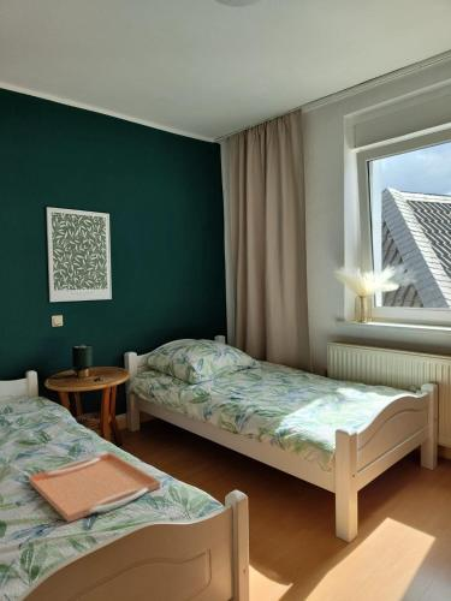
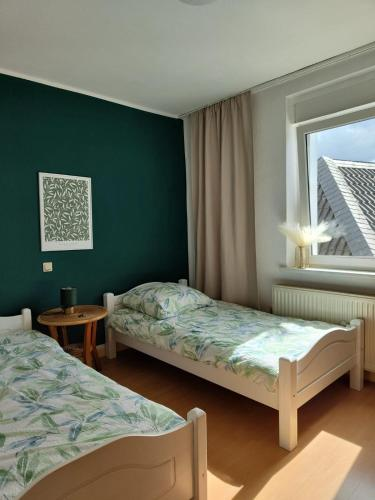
- serving tray [28,452,161,524]
